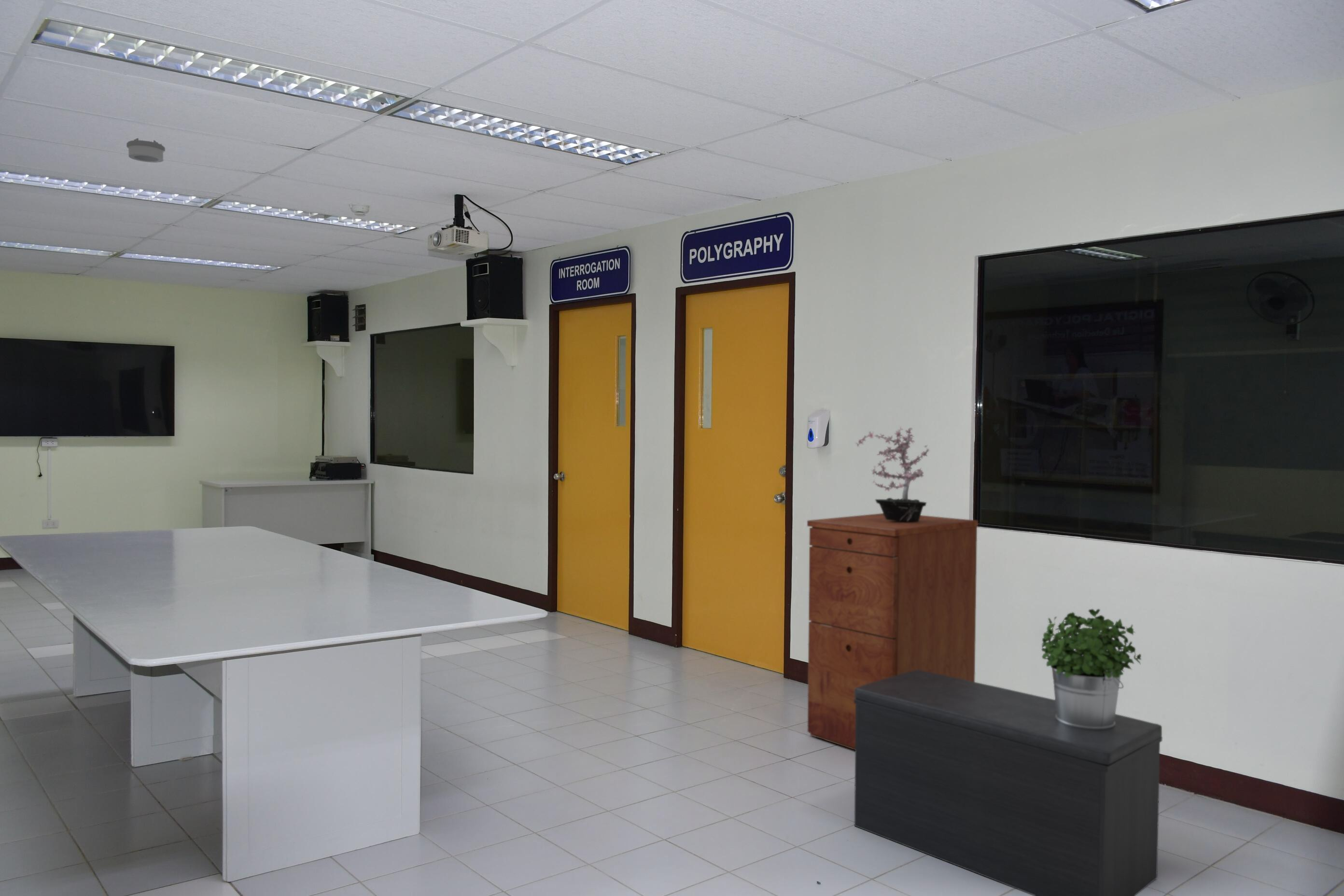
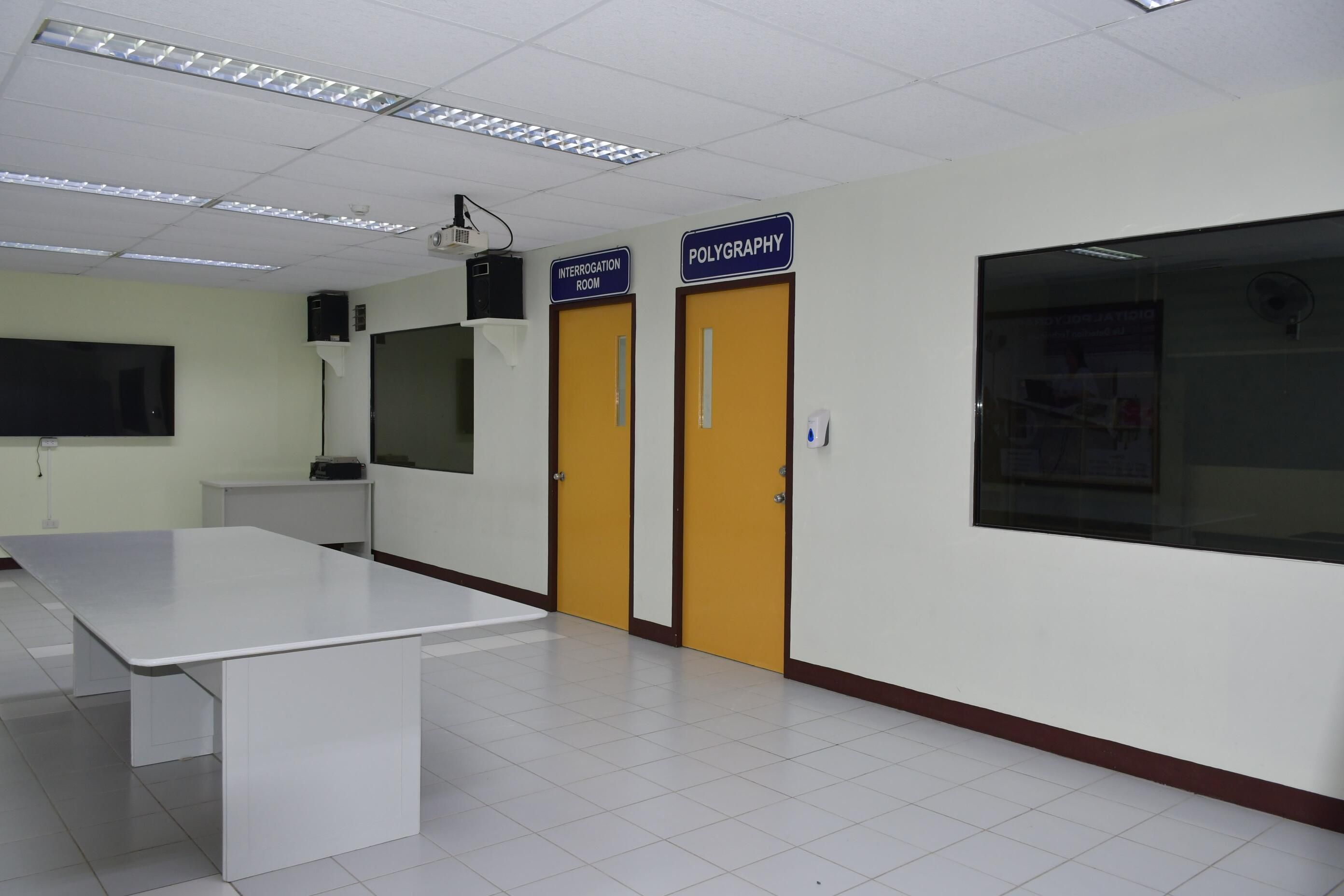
- potted plant [1041,608,1142,730]
- bench [854,670,1163,896]
- smoke detector [126,138,166,163]
- filing cabinet [807,513,979,751]
- potted plant [854,425,930,522]
